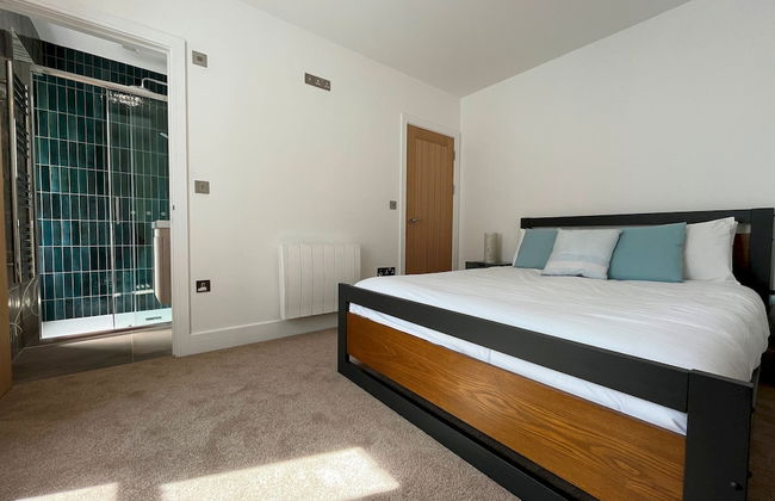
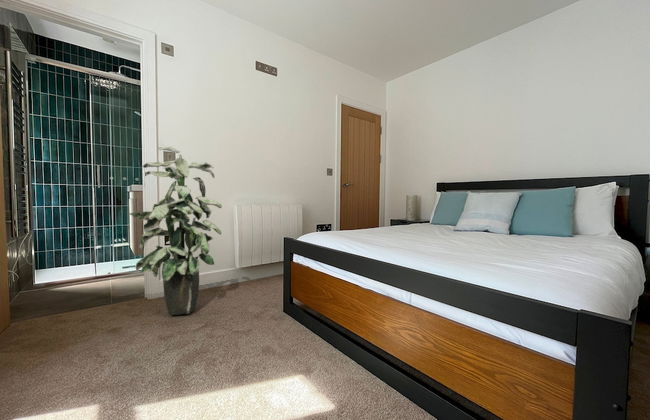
+ indoor plant [128,146,223,316]
